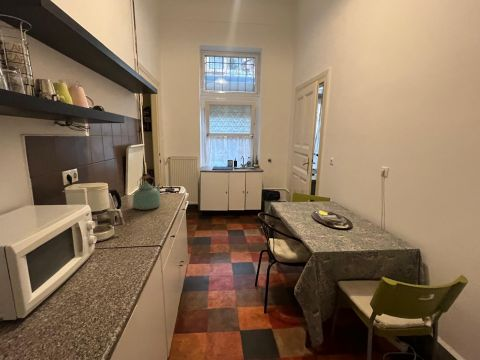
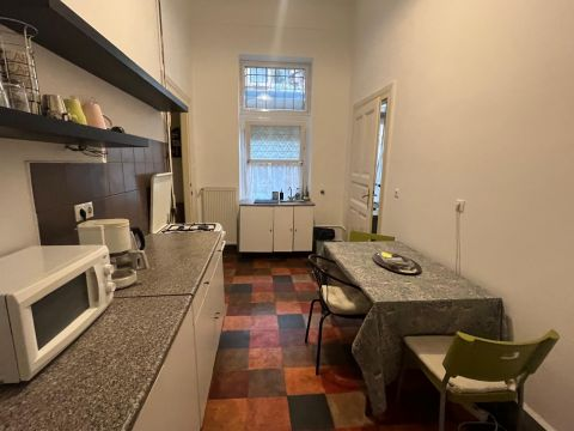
- kettle [132,174,162,211]
